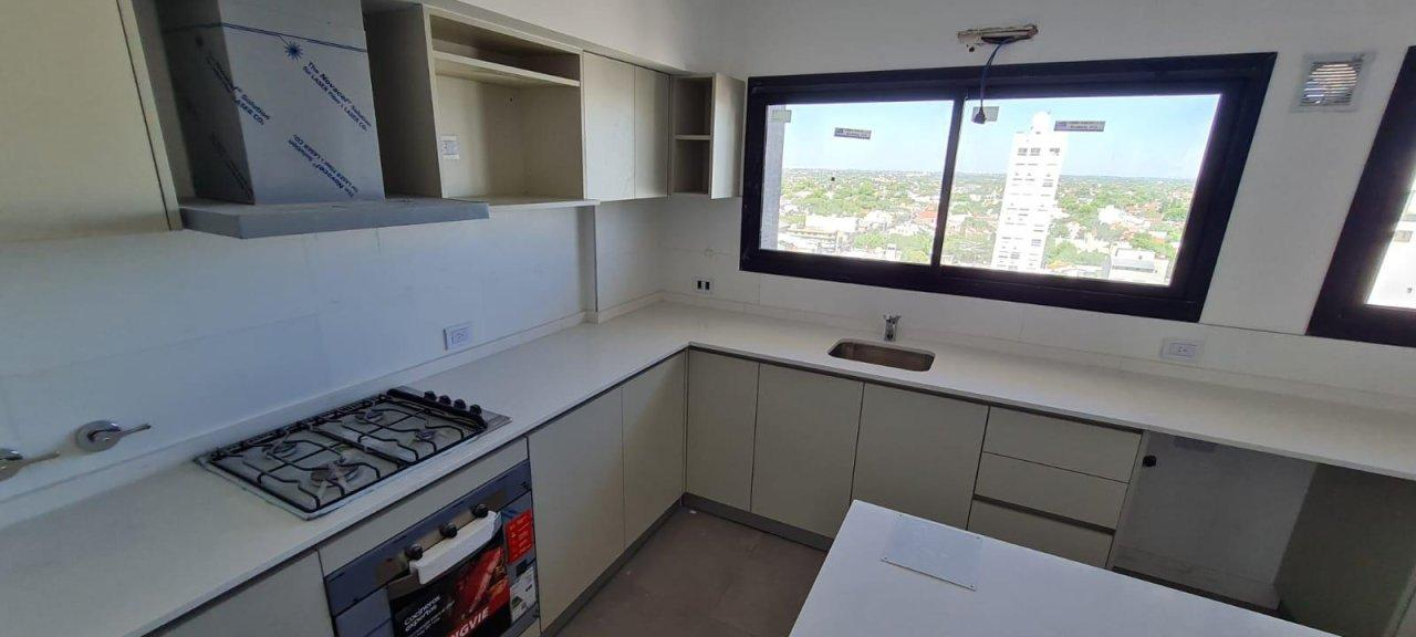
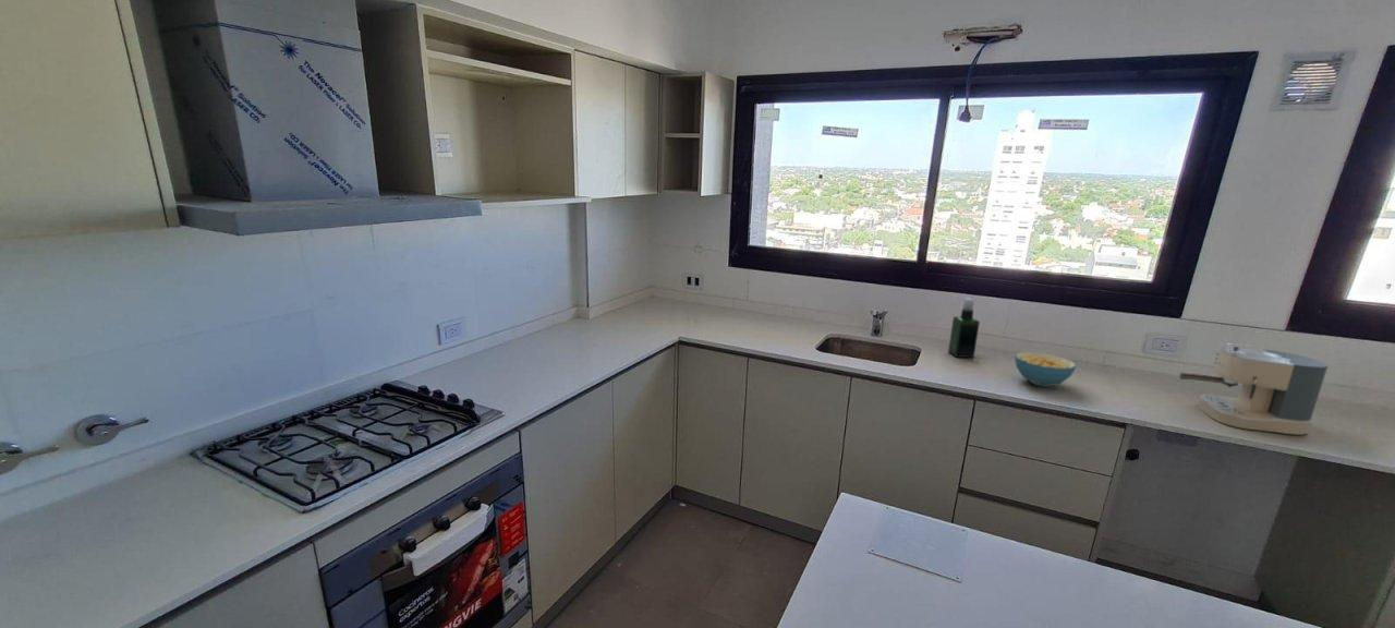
+ spray bottle [947,298,981,359]
+ coffee maker [1178,342,1329,436]
+ cereal bowl [1014,351,1078,388]
